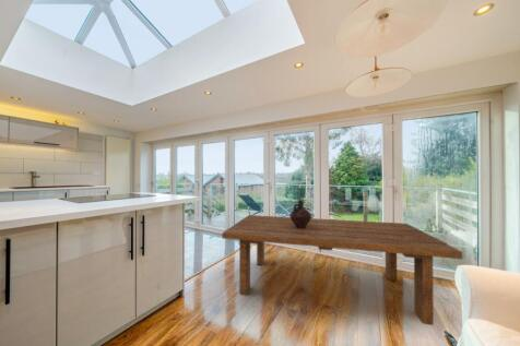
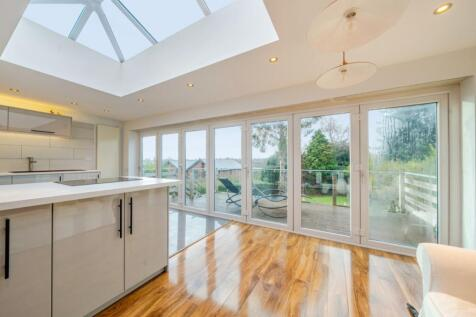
- dining table [222,214,463,326]
- ceramic jug [289,199,312,229]
